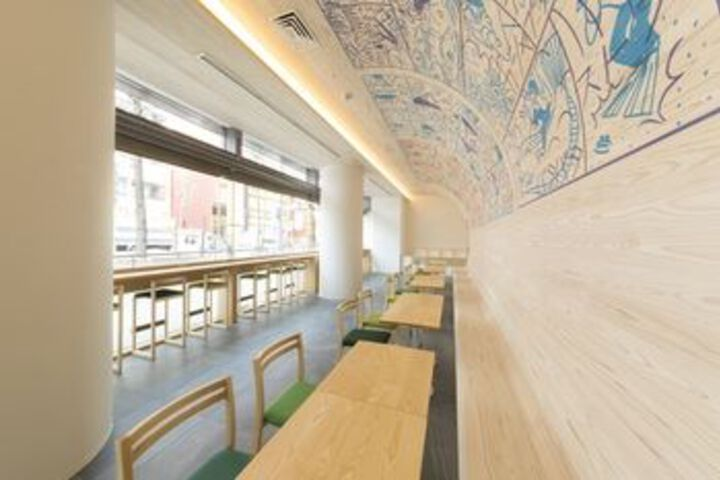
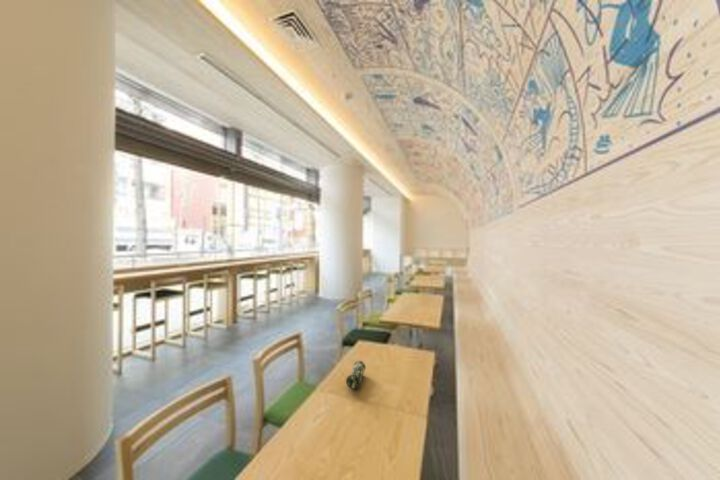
+ pencil case [345,359,367,390]
